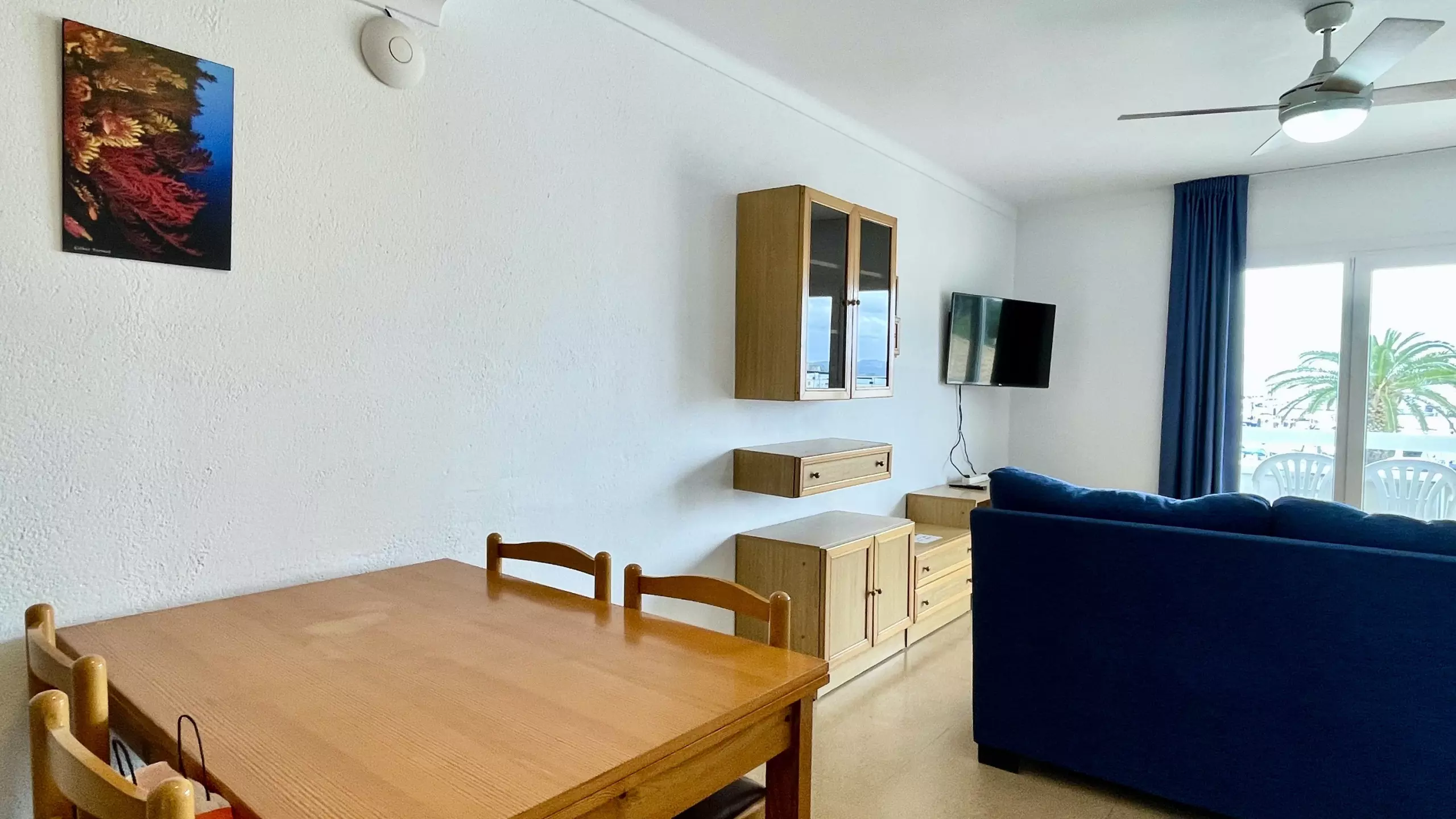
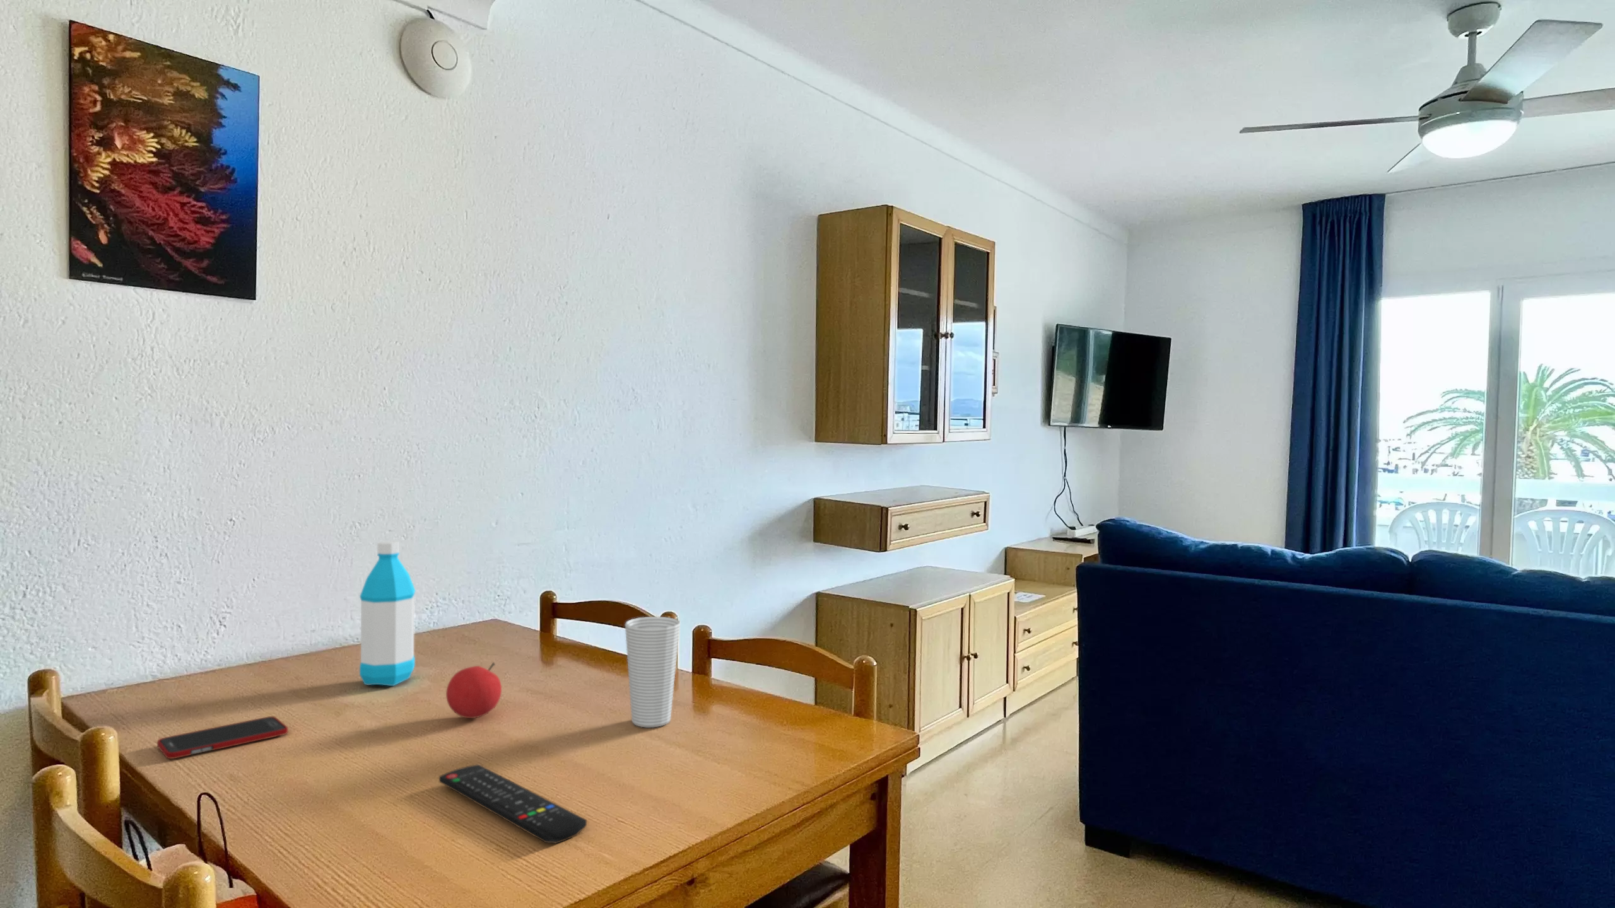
+ remote control [438,764,588,845]
+ cell phone [156,716,288,759]
+ fruit [446,662,502,718]
+ cup [624,616,681,727]
+ water bottle [359,540,416,686]
